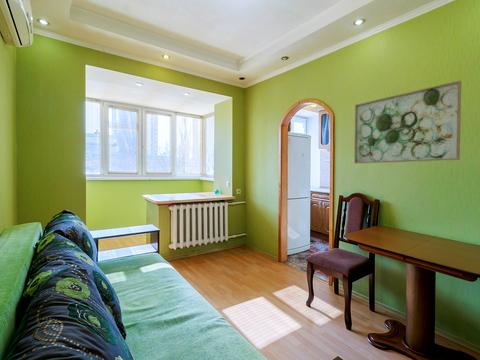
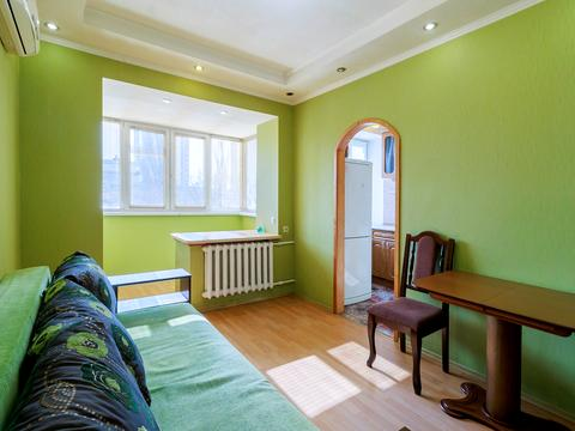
- wall art [353,80,462,165]
